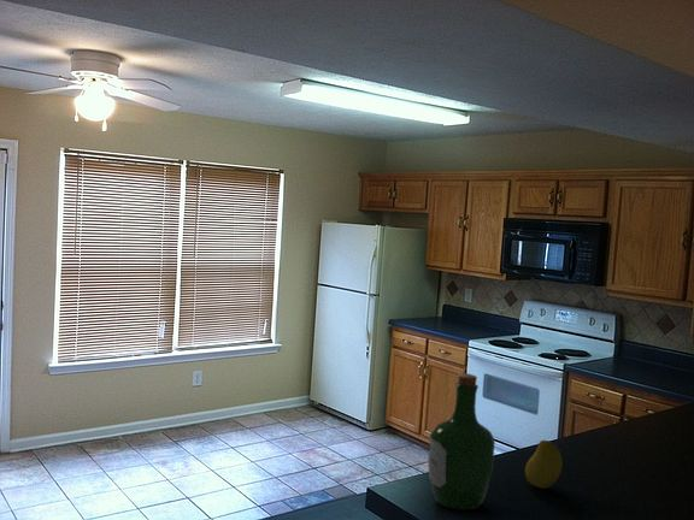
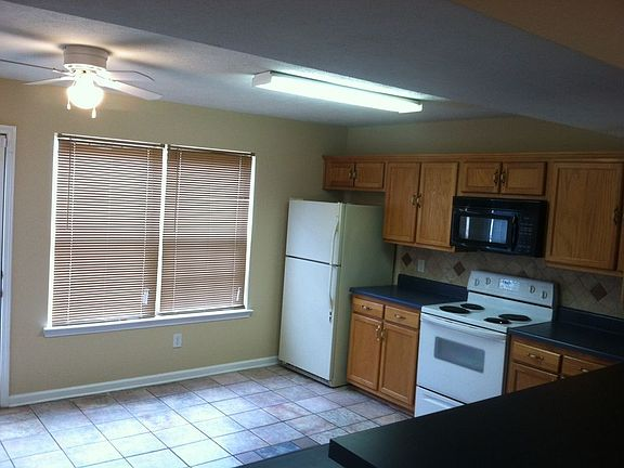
- fruit [524,439,564,490]
- wine bottle [427,372,496,512]
